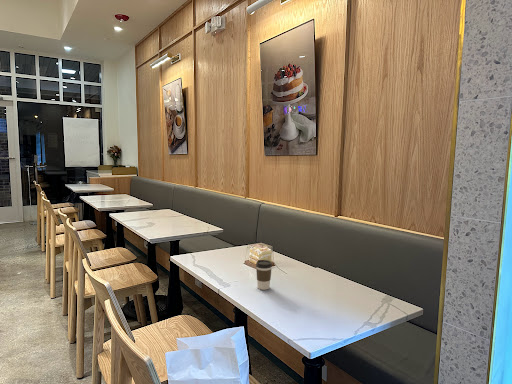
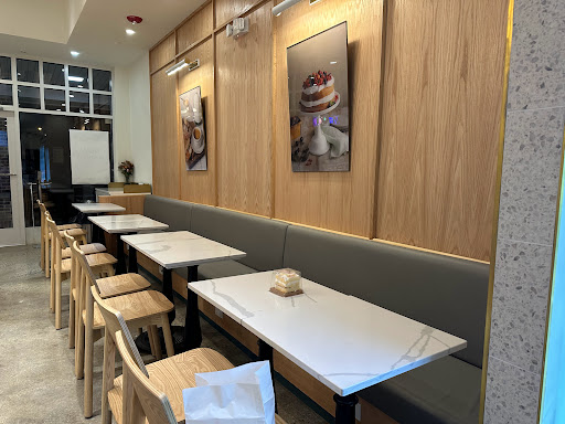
- coffee cup [255,259,273,291]
